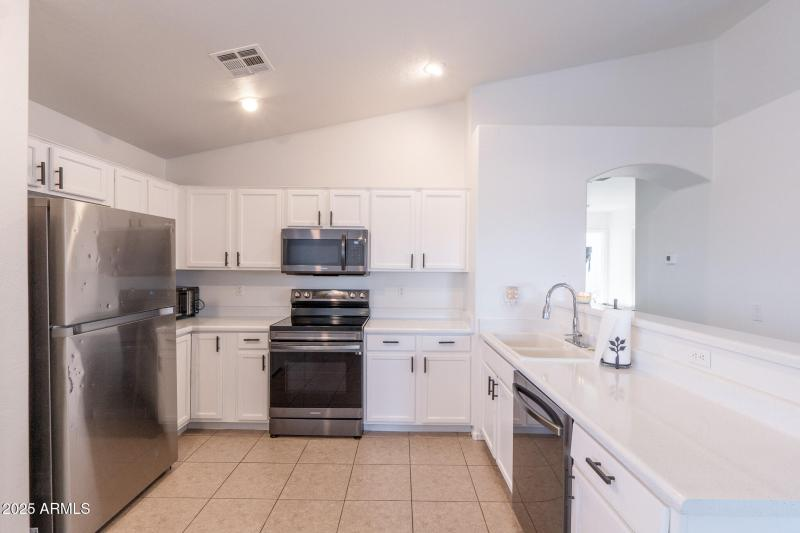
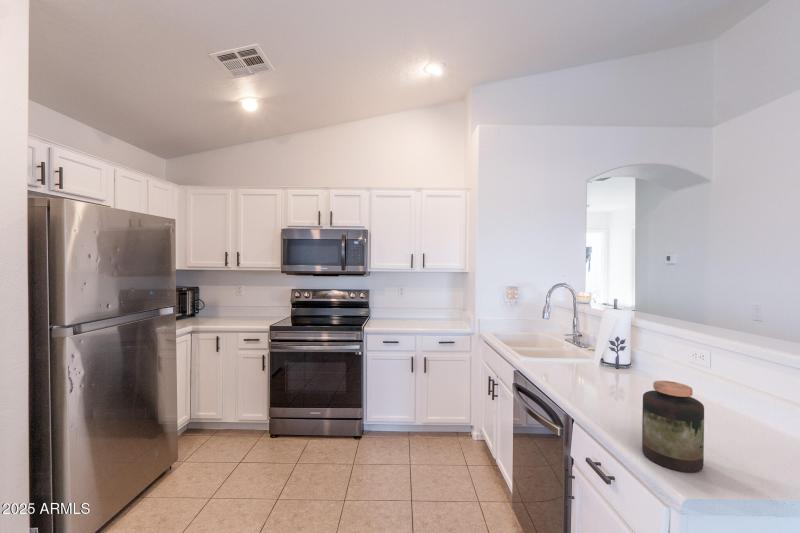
+ jar [641,380,705,473]
